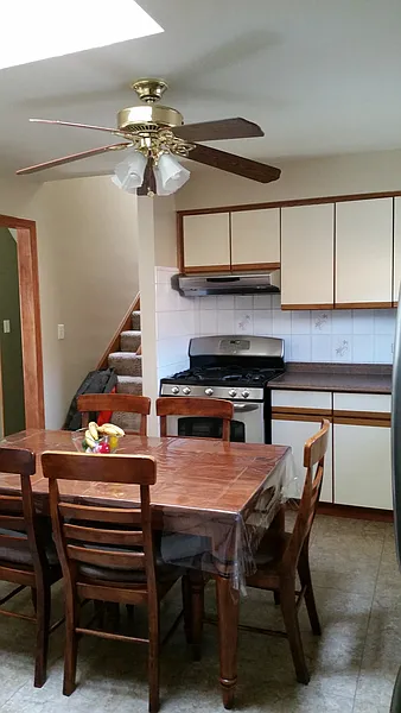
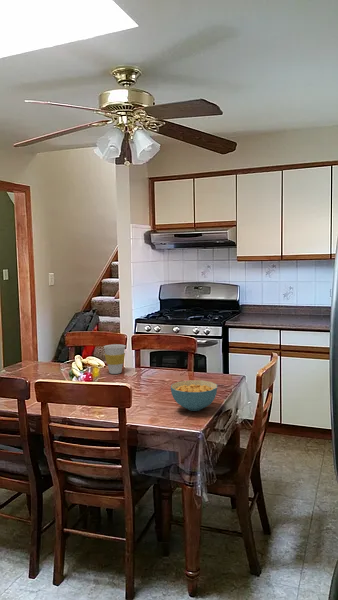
+ cereal bowl [170,379,218,412]
+ cup [103,343,126,375]
